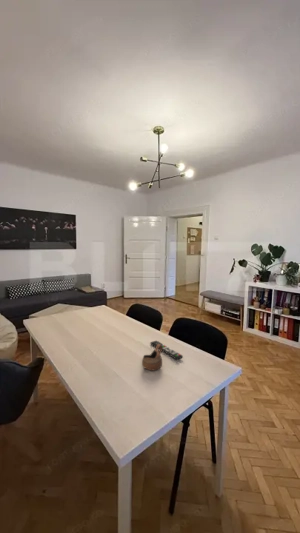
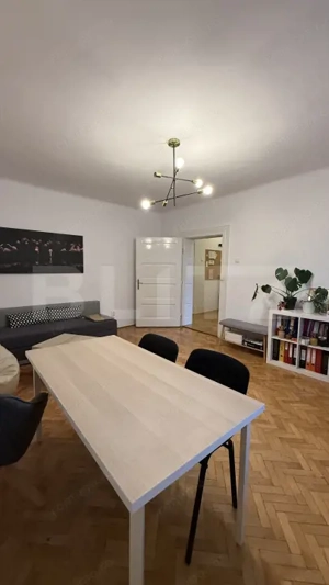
- remote control [149,340,184,361]
- cup [141,344,163,371]
